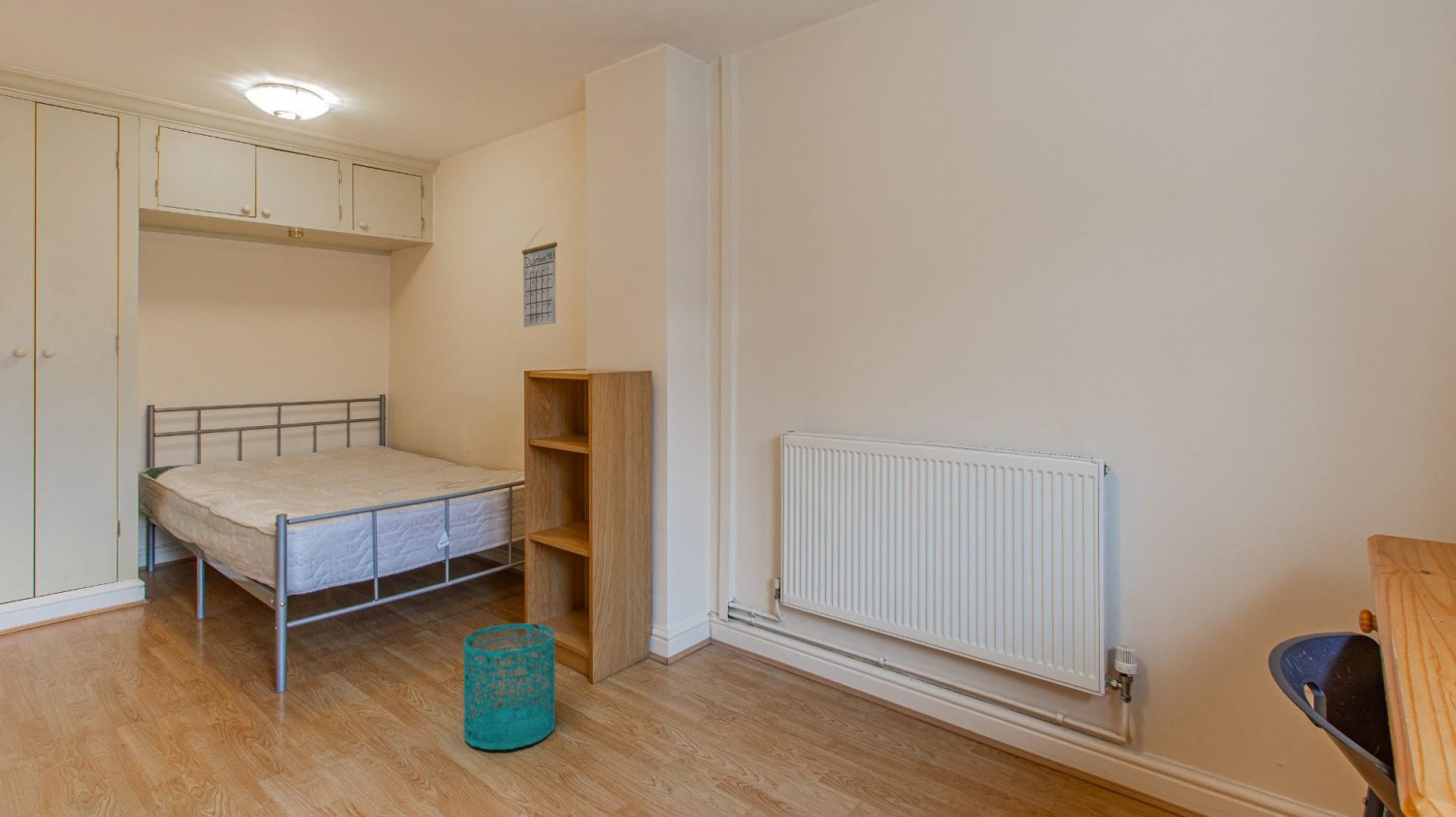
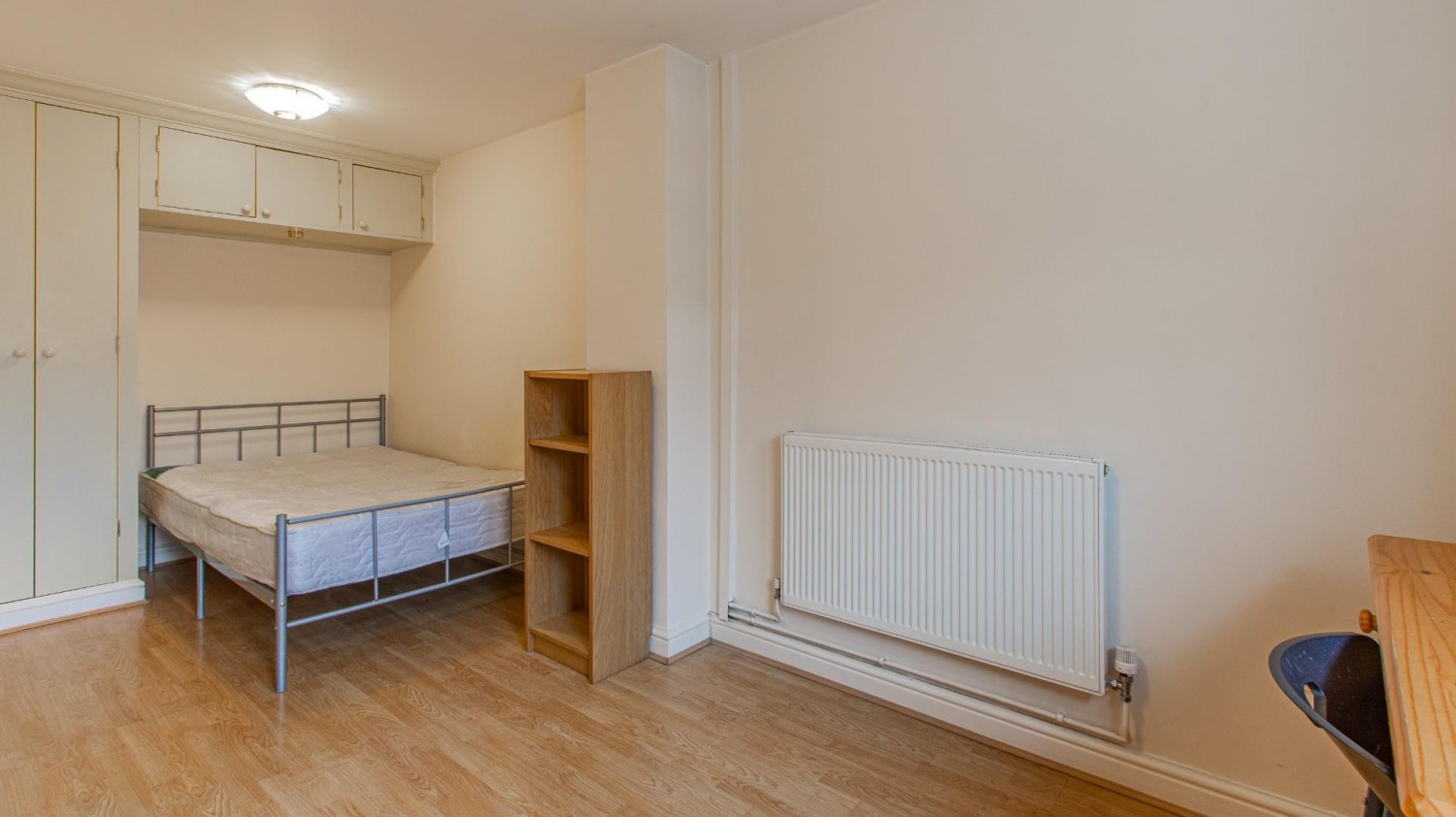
- calendar [521,228,558,328]
- wastebasket [462,623,556,751]
